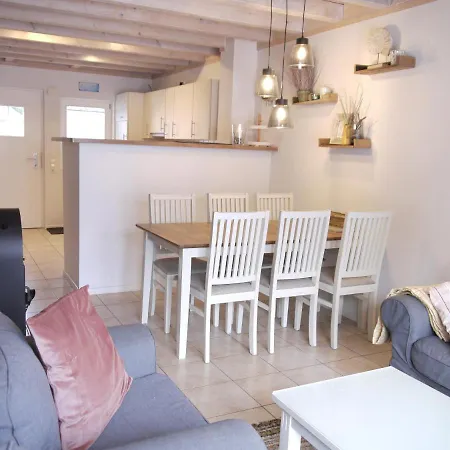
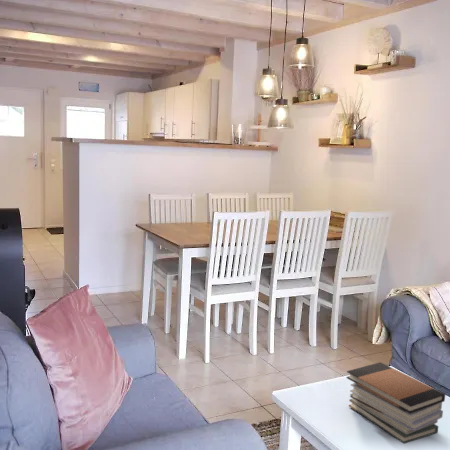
+ book stack [345,361,446,445]
